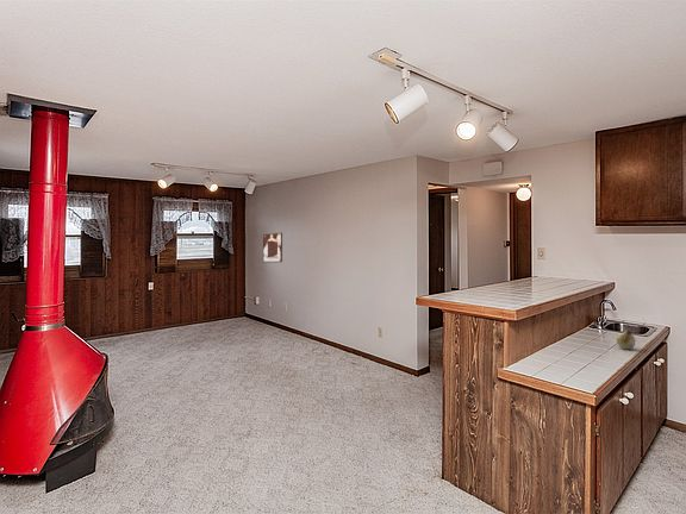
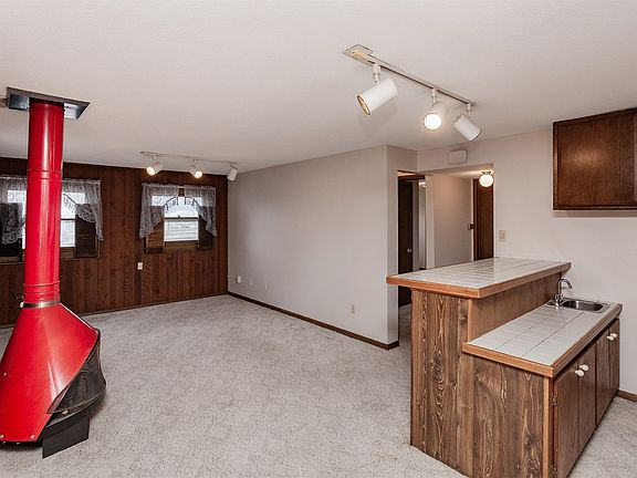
- fruit [616,328,637,350]
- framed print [262,232,283,263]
